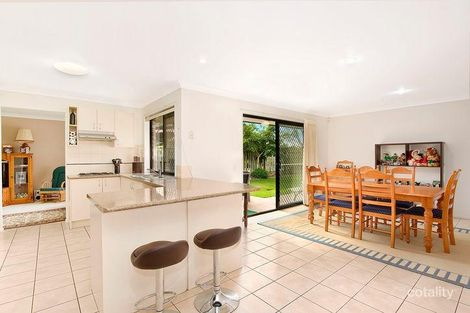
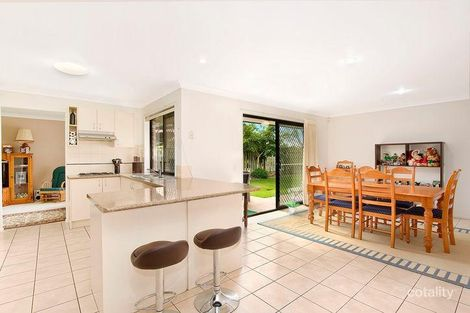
+ potted plant [282,189,301,214]
